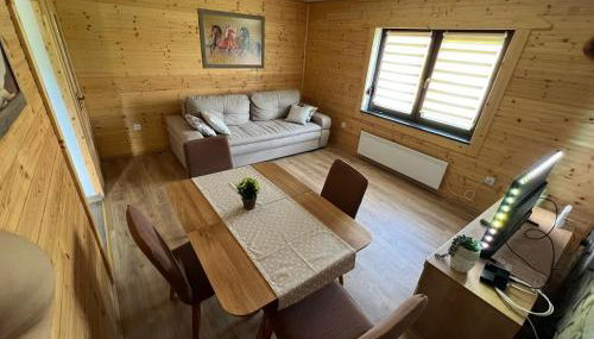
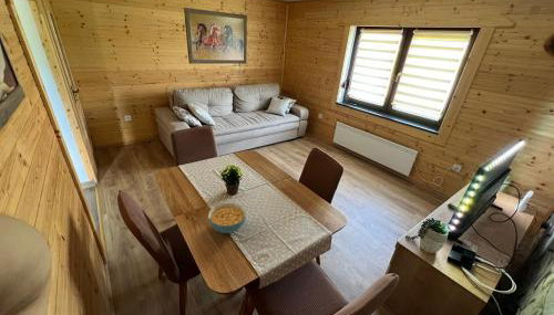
+ cereal bowl [207,202,247,234]
